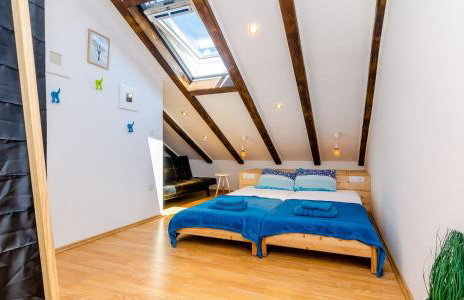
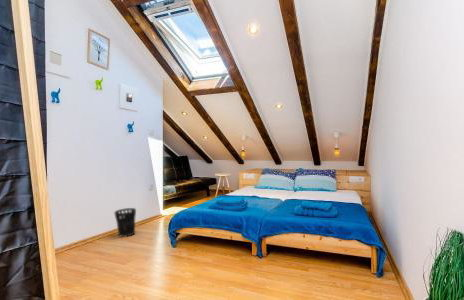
+ wastebasket [113,207,137,238]
